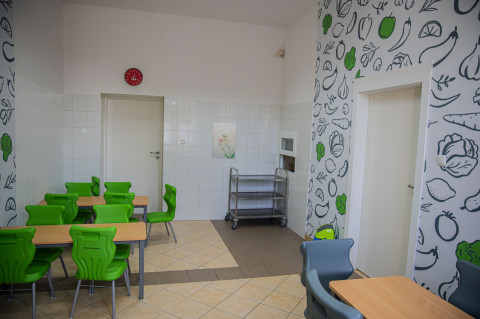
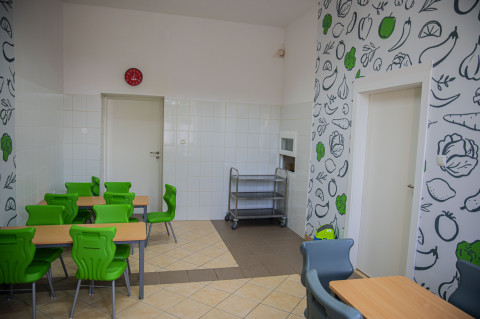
- wall art [211,122,238,160]
